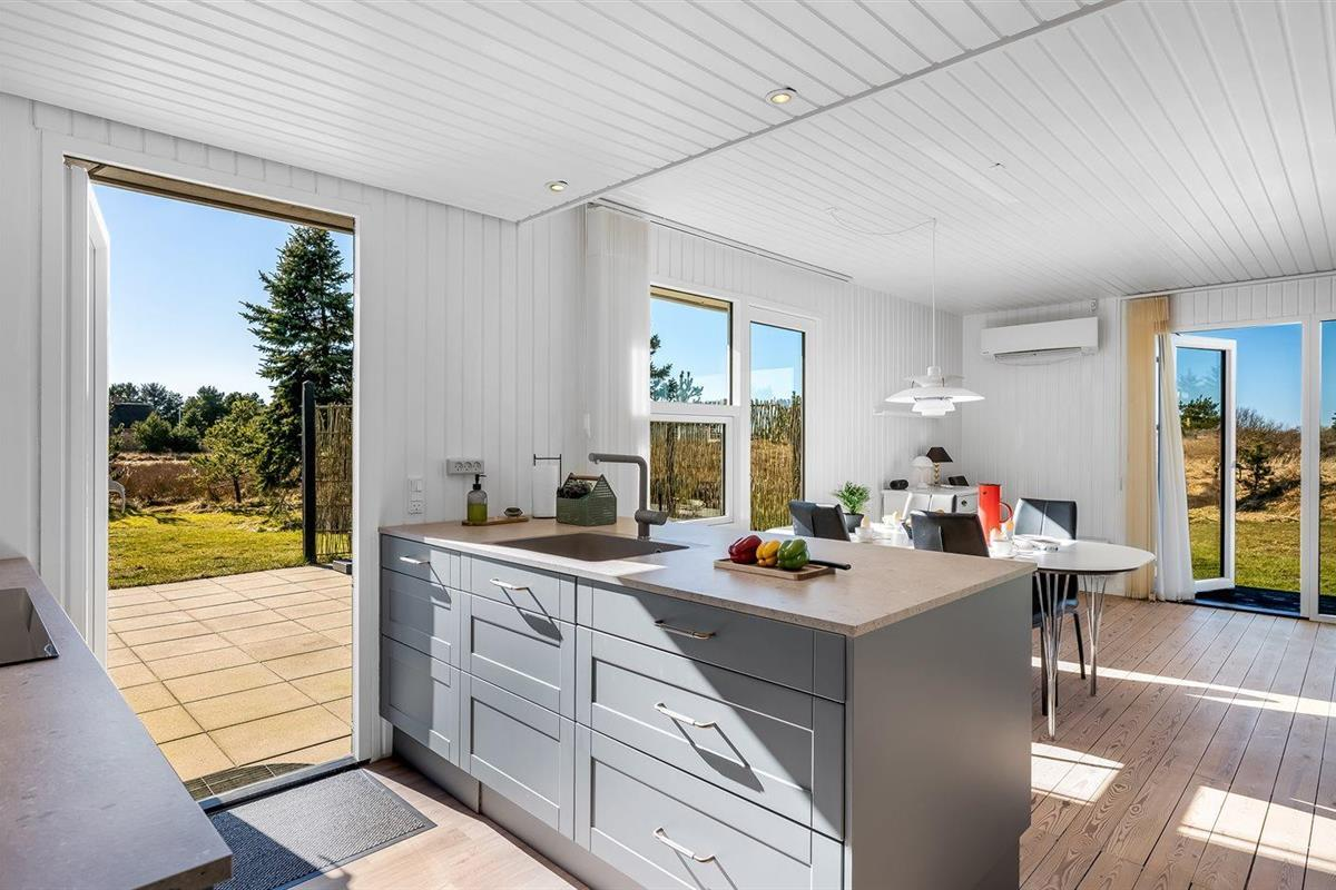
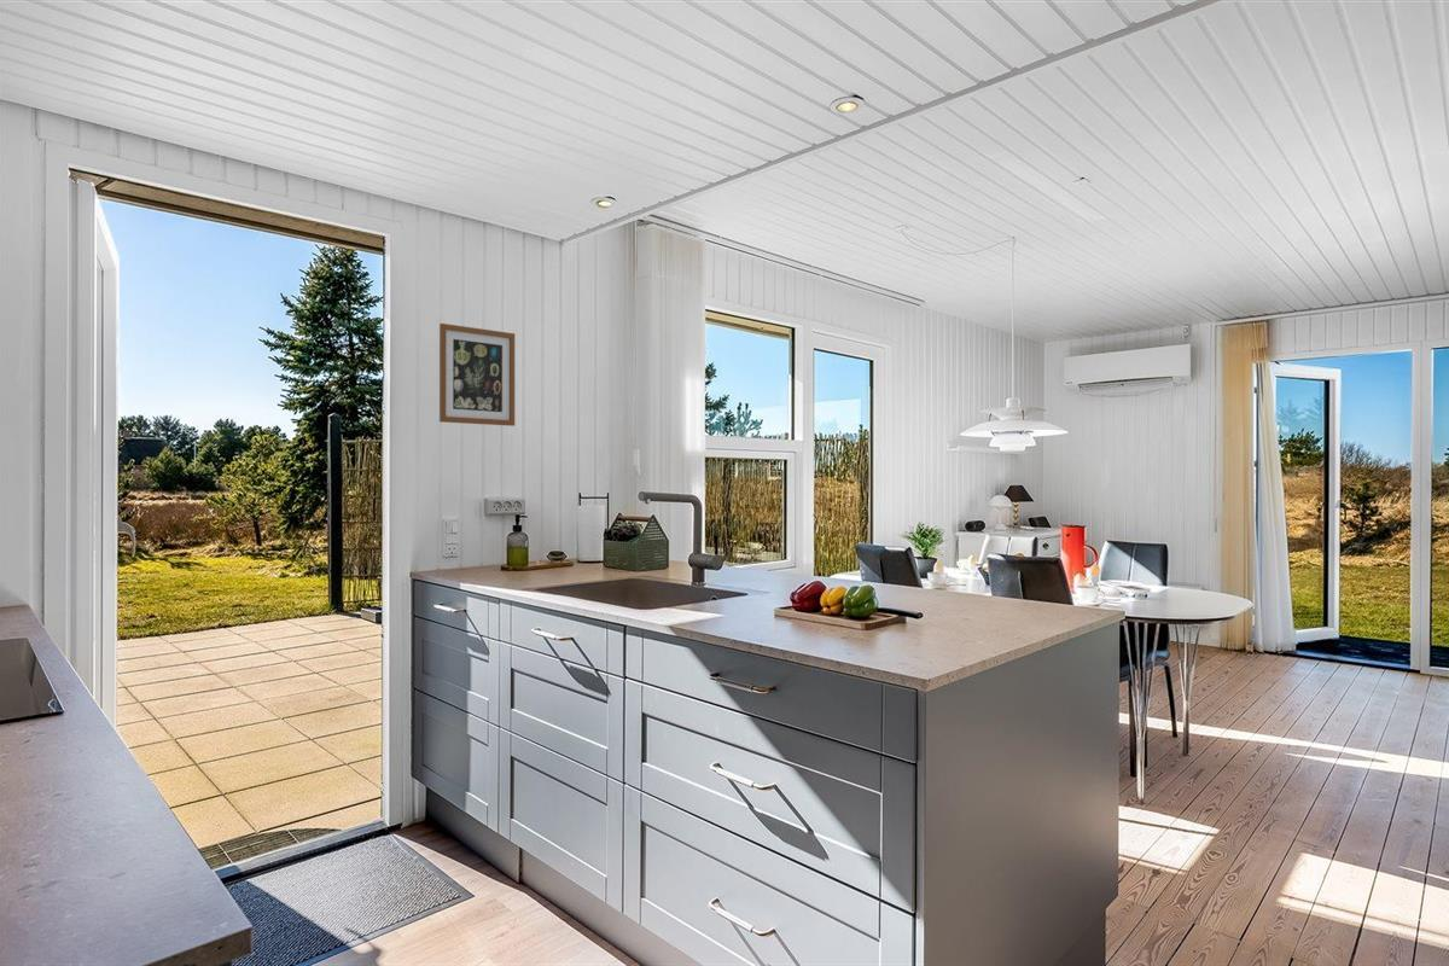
+ wall art [438,322,517,427]
